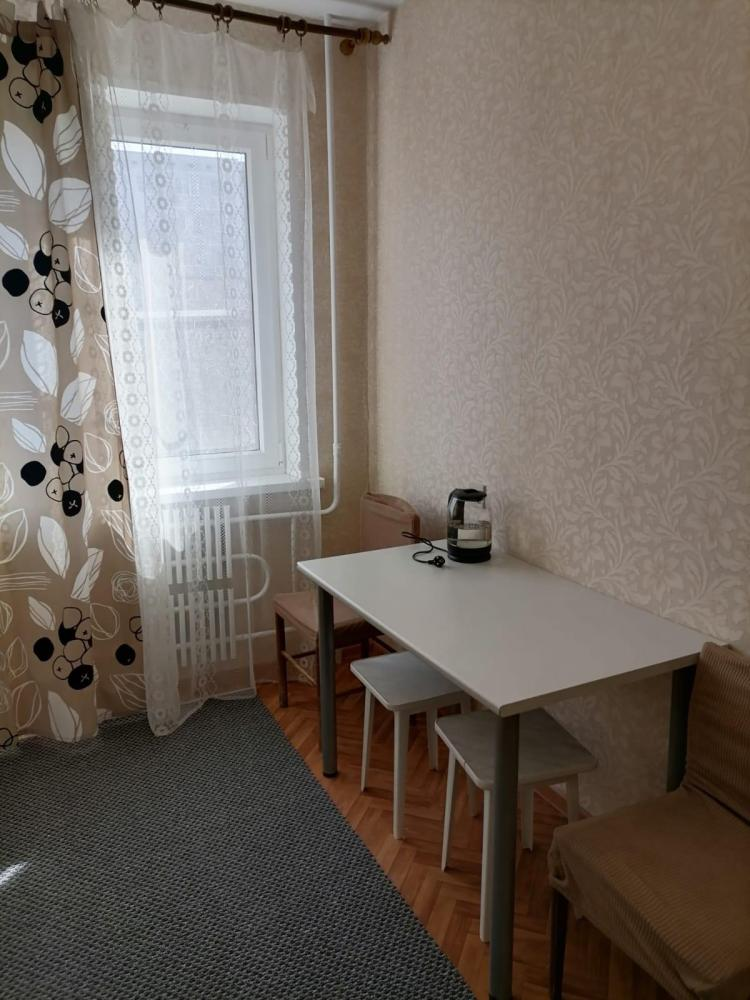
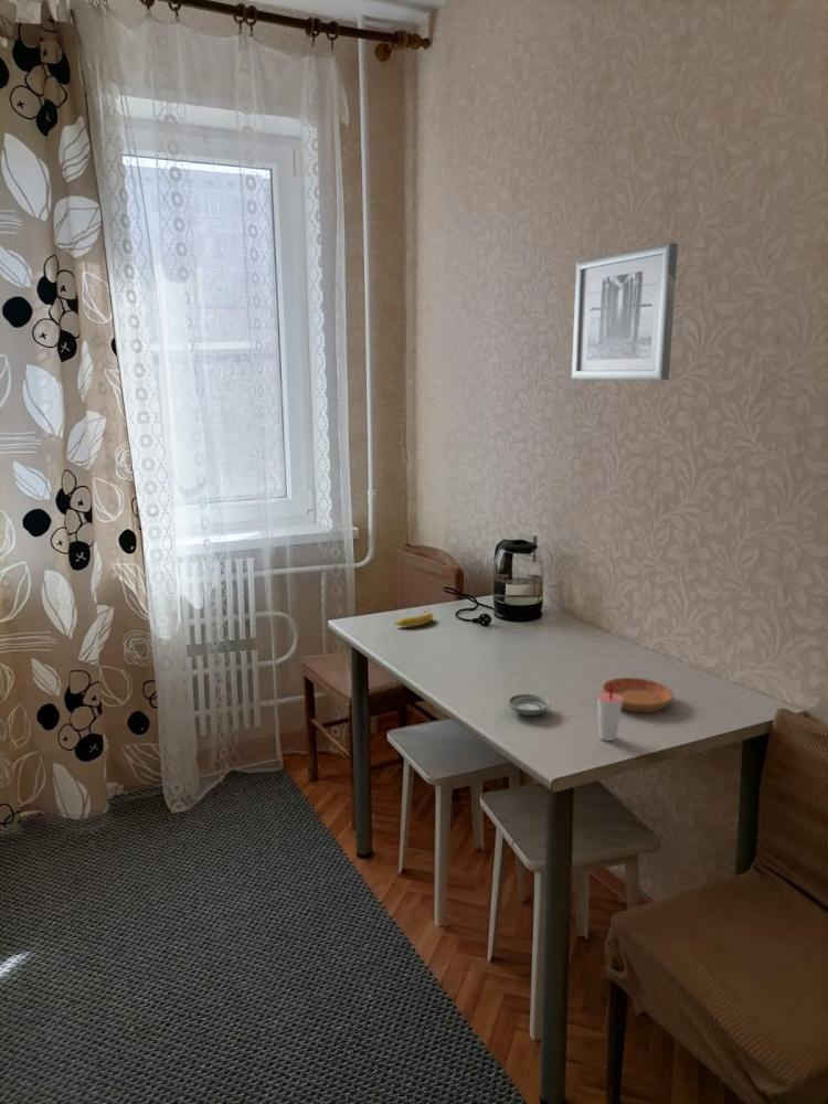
+ saucer [601,677,675,713]
+ saucer [506,693,551,716]
+ cup [596,683,624,742]
+ wall art [571,242,679,381]
+ banana [394,608,434,628]
